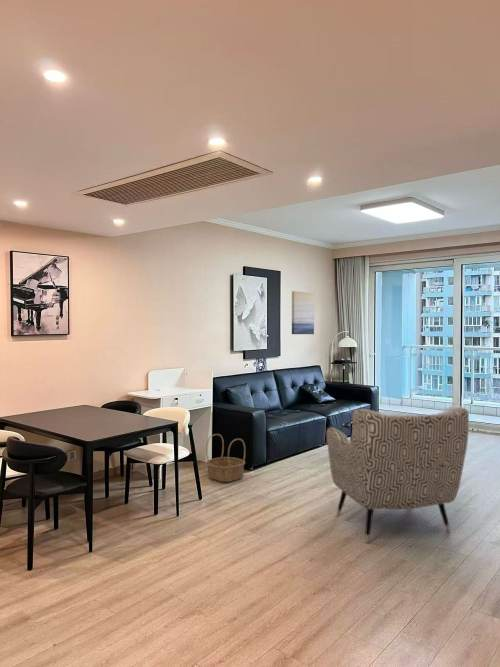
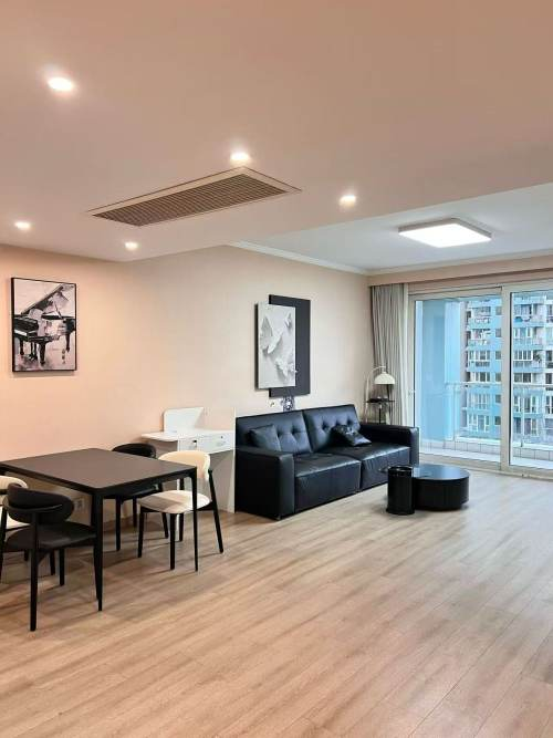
- armchair [325,405,470,543]
- basket [205,433,246,483]
- wall art [291,290,315,335]
